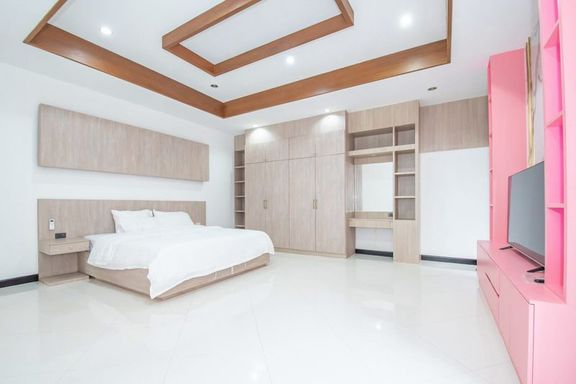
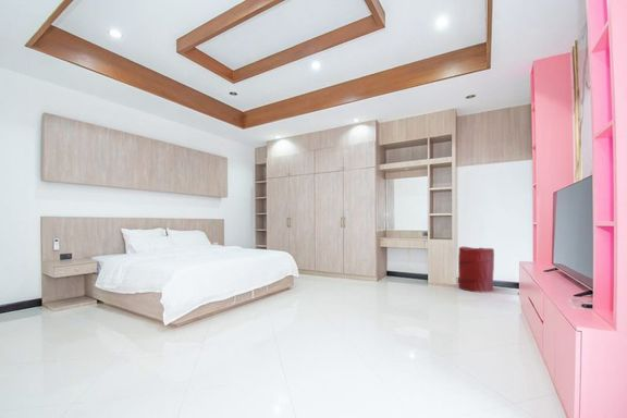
+ laundry hamper [457,246,495,294]
